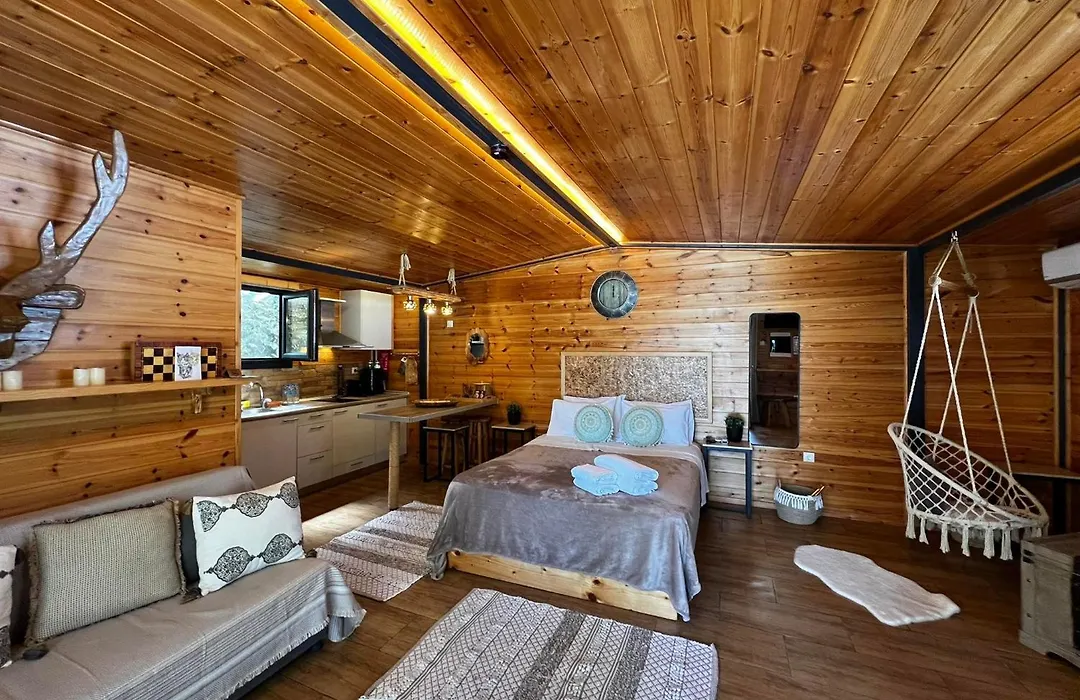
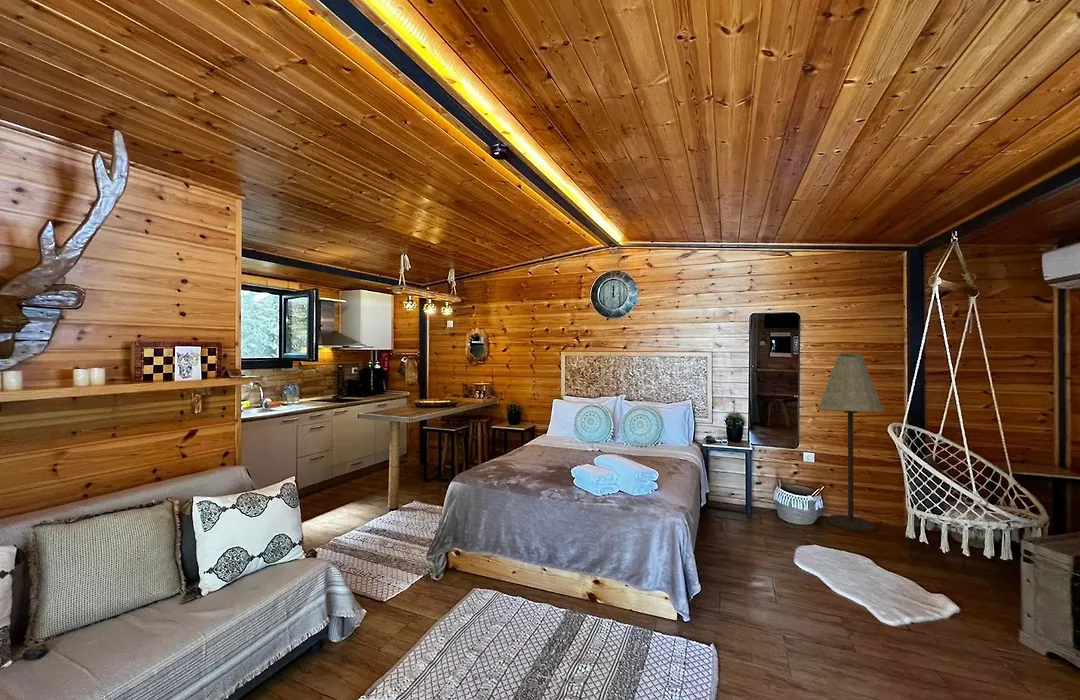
+ floor lamp [818,352,885,533]
